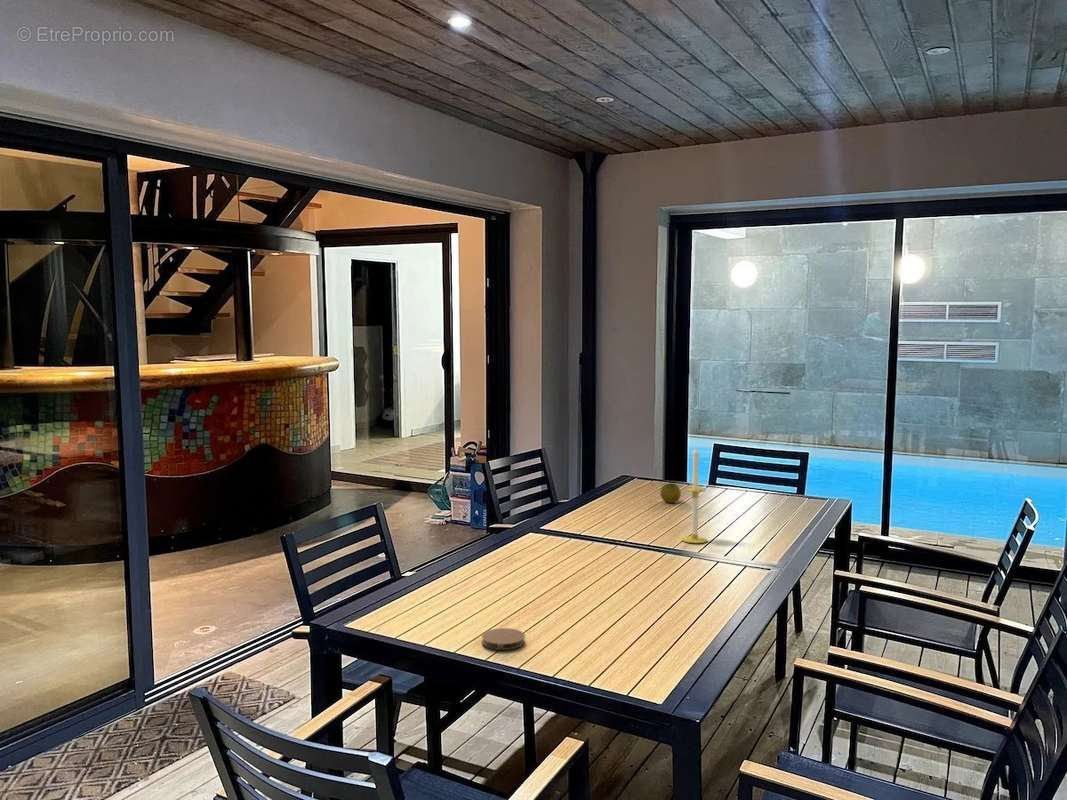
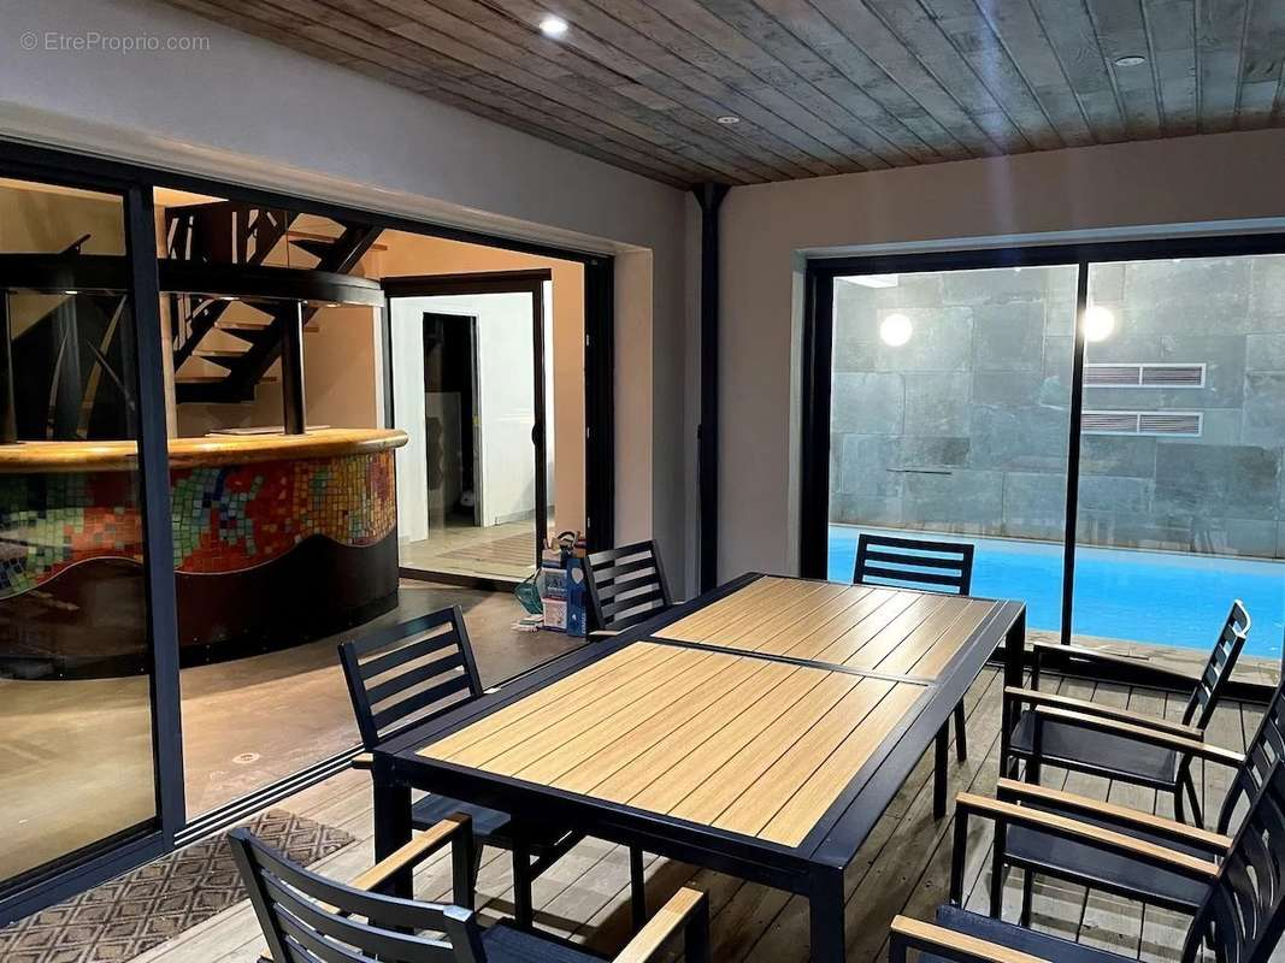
- coaster [481,627,526,651]
- fruit [659,482,682,504]
- candle [681,446,708,544]
